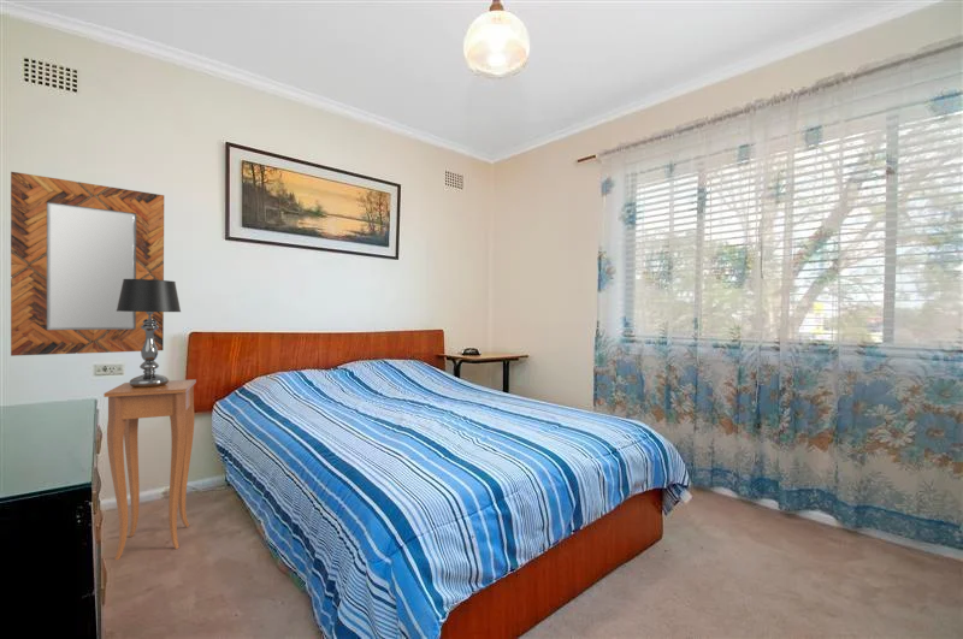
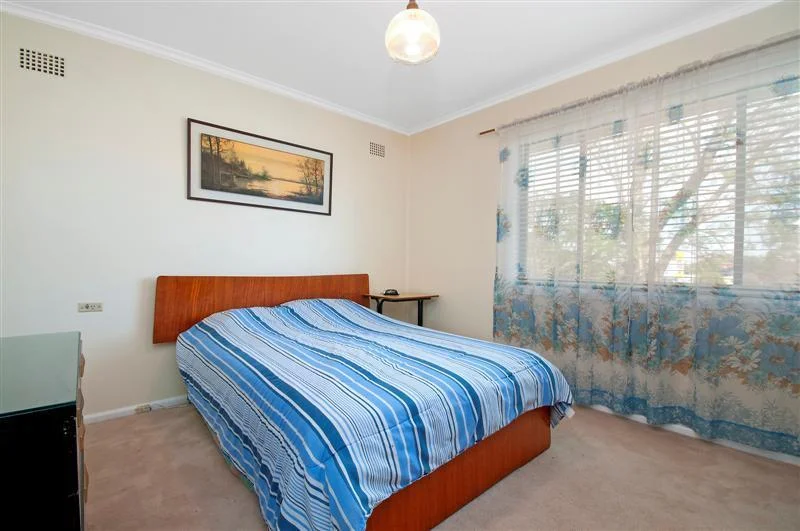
- side table [102,378,197,561]
- home mirror [10,171,165,357]
- table lamp [117,279,182,387]
